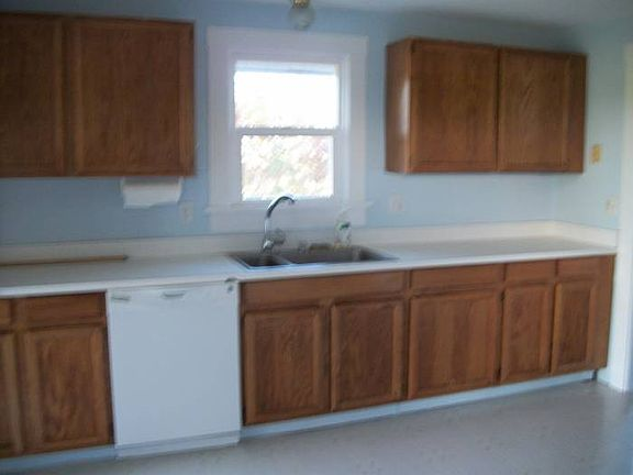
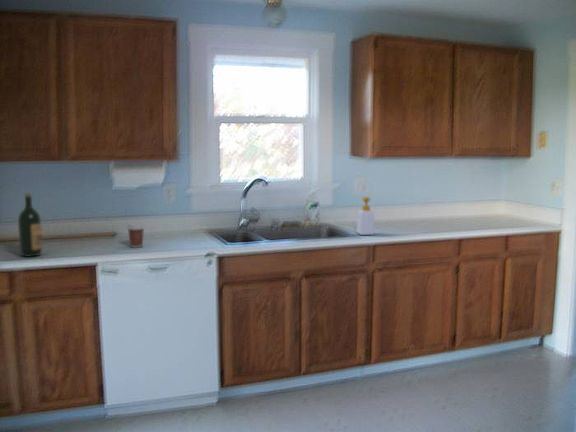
+ wine bottle [17,193,43,258]
+ soap bottle [355,196,376,236]
+ coffee cup [126,222,146,249]
